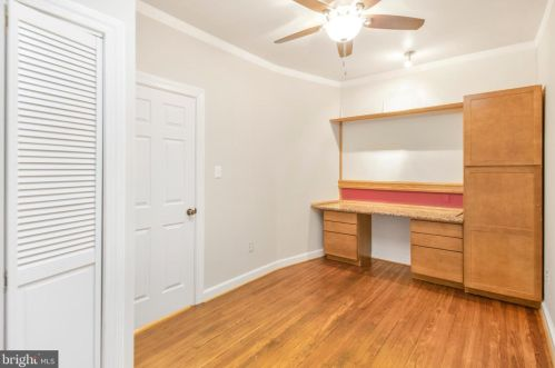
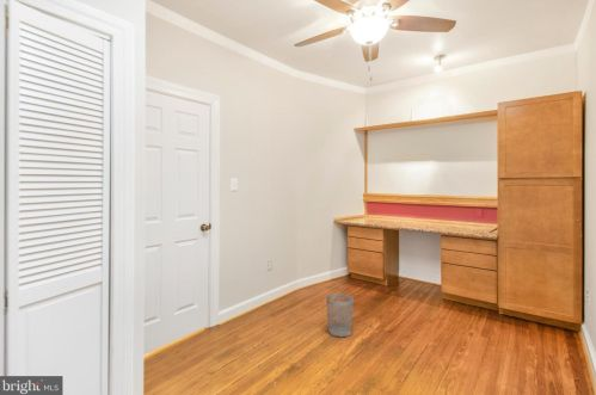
+ wastebasket [325,292,355,338]
